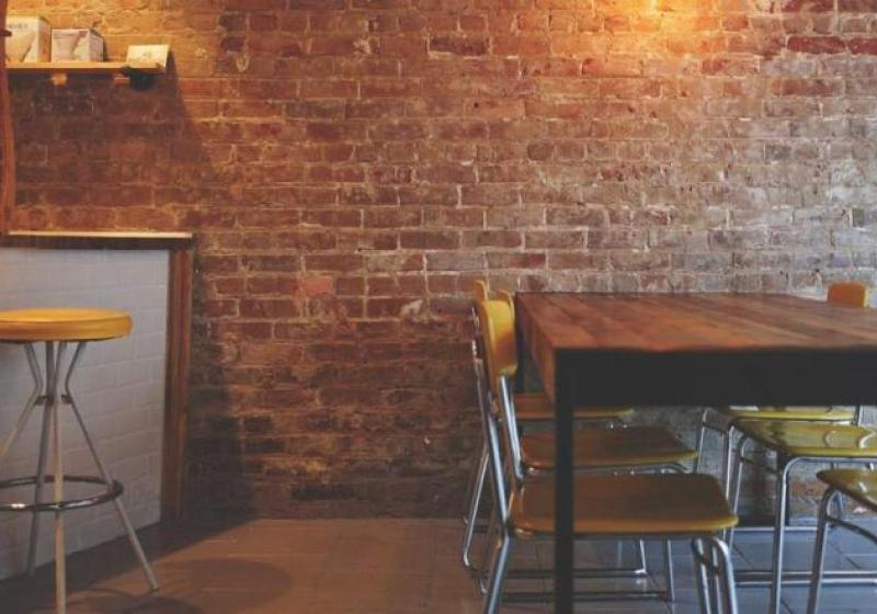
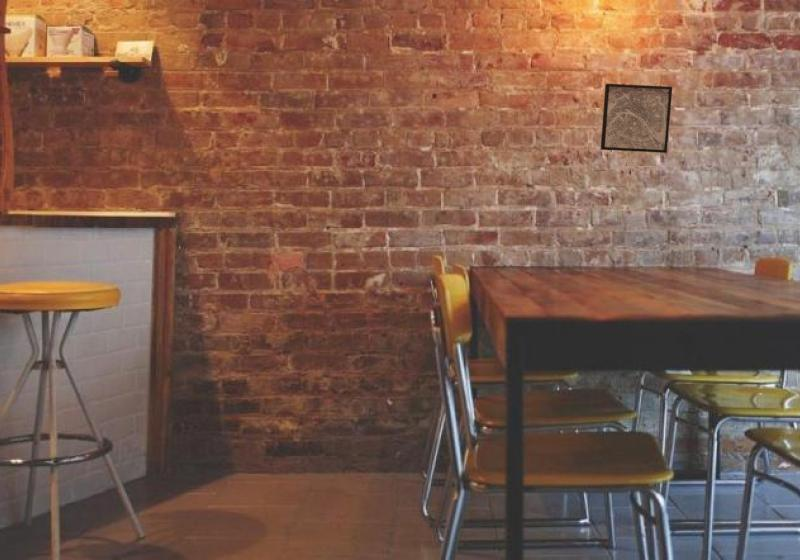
+ wall art [600,83,673,154]
